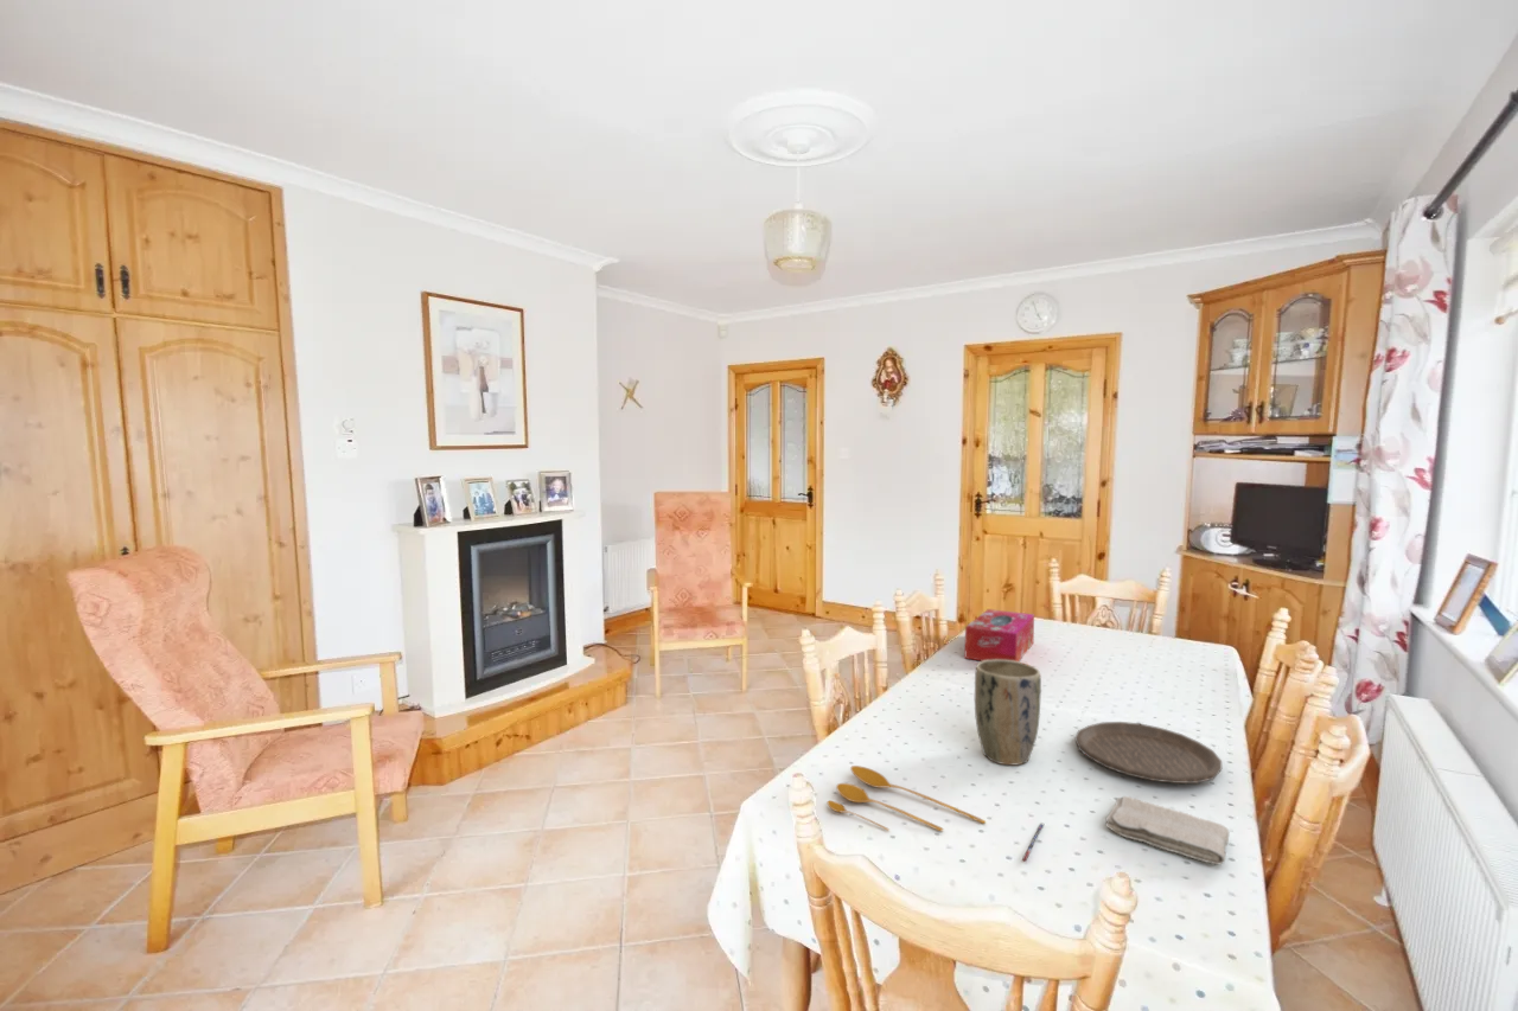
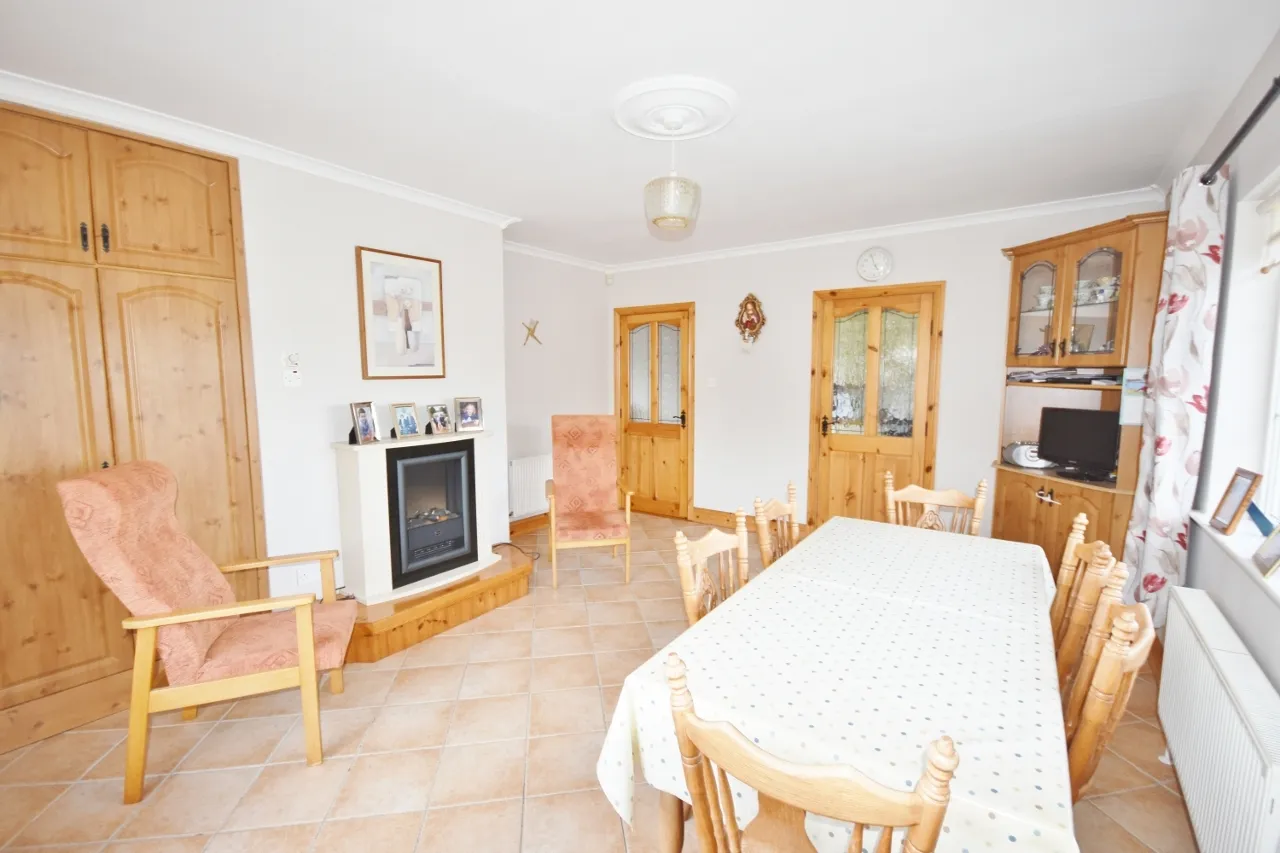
- washcloth [1105,795,1230,865]
- spoon [827,764,987,832]
- plant pot [974,660,1042,766]
- tissue box [964,608,1035,661]
- plate [1073,721,1223,785]
- pen [1021,821,1044,863]
